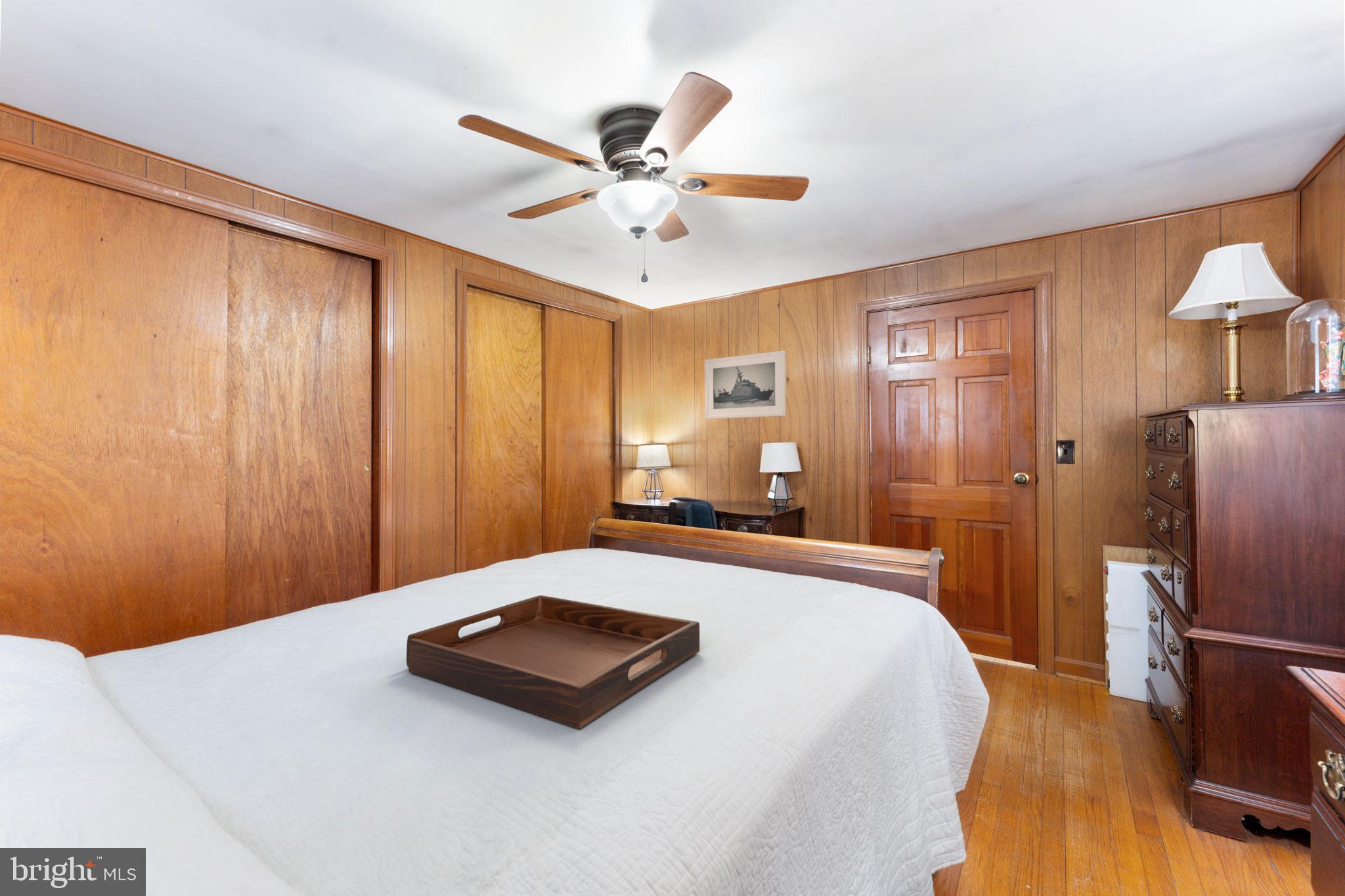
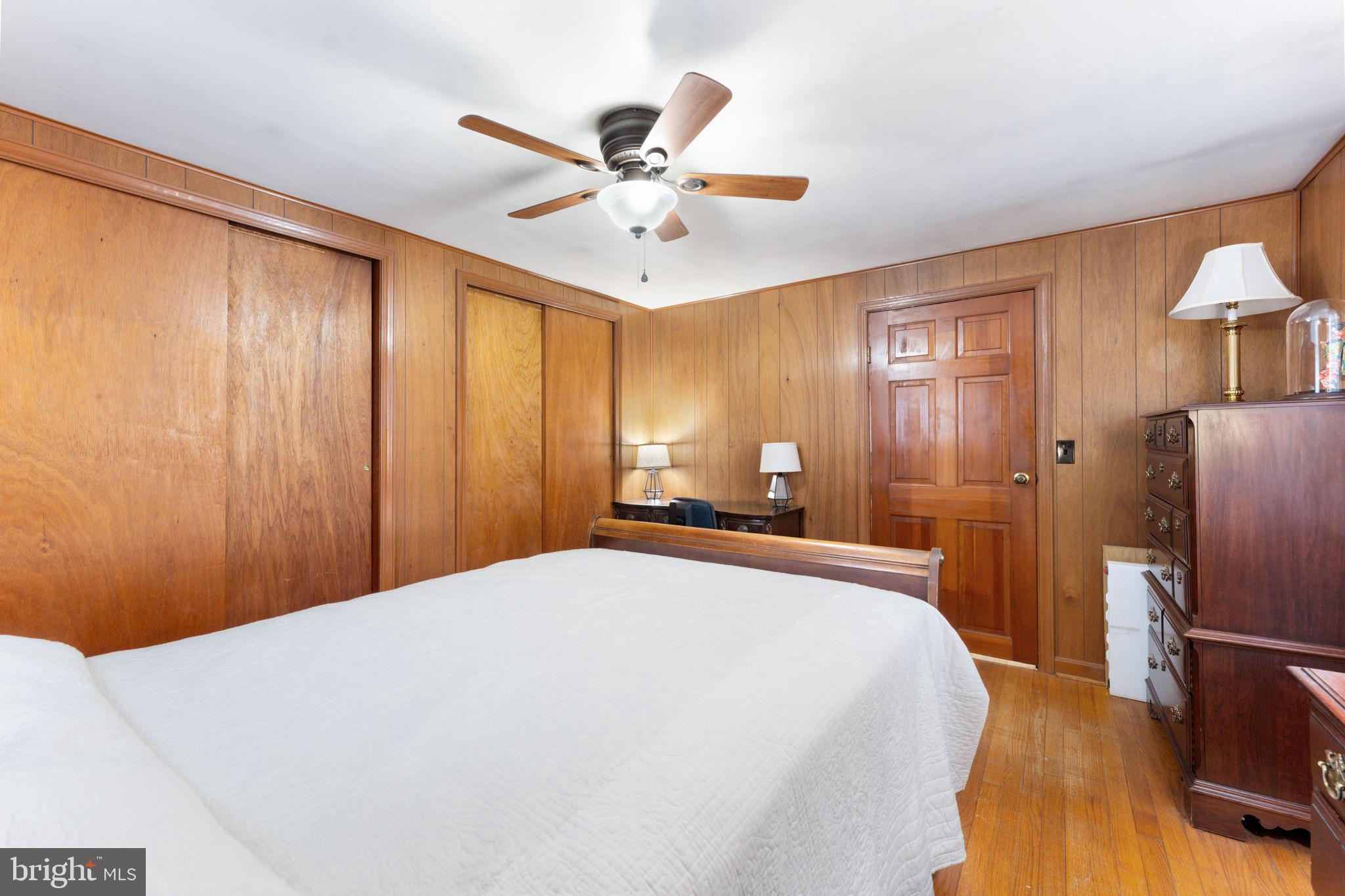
- serving tray [406,595,700,729]
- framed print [704,350,787,420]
